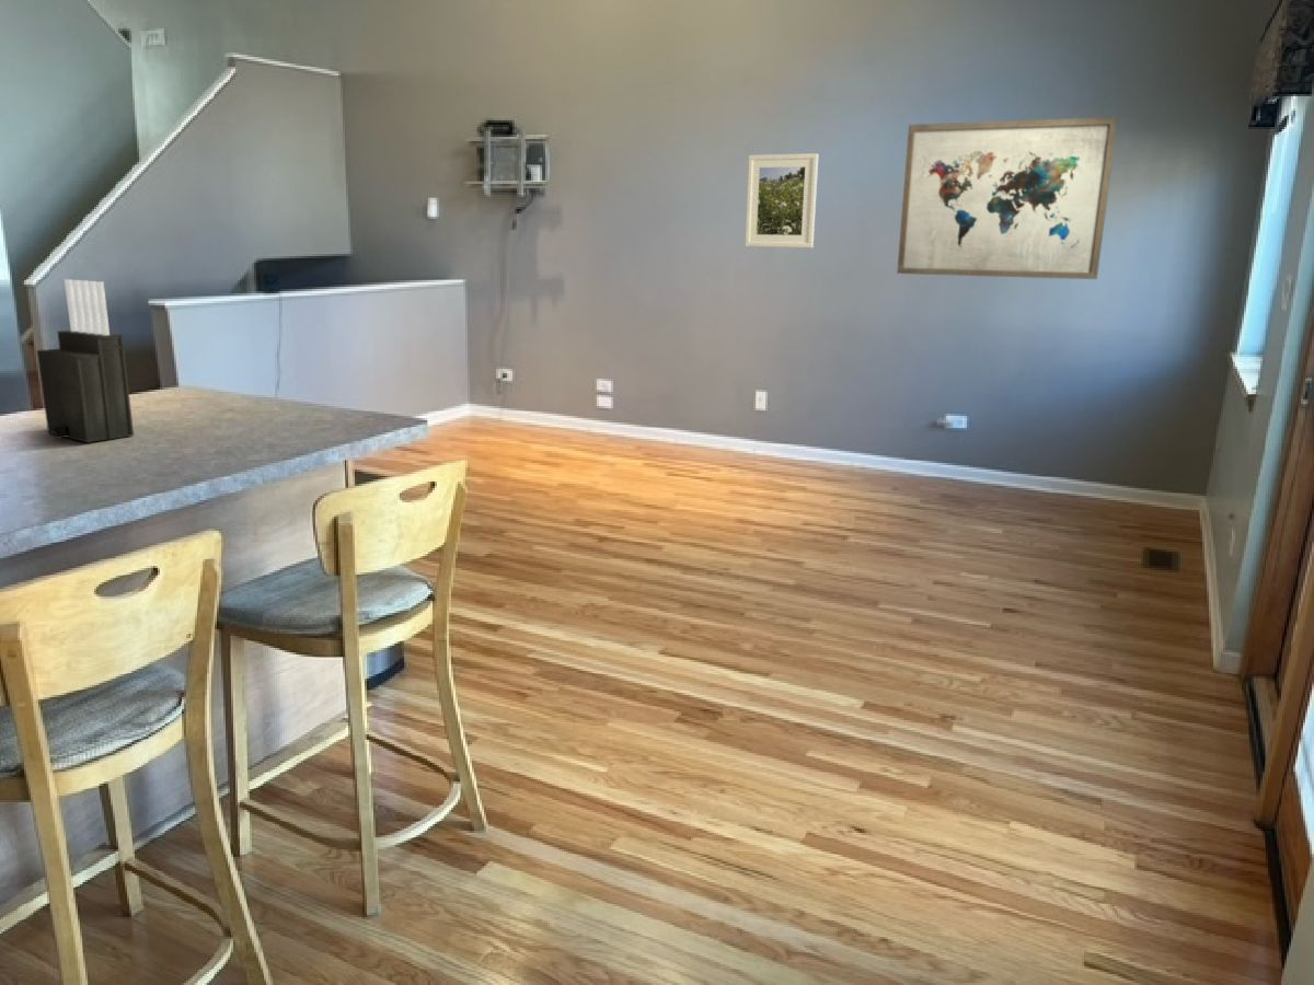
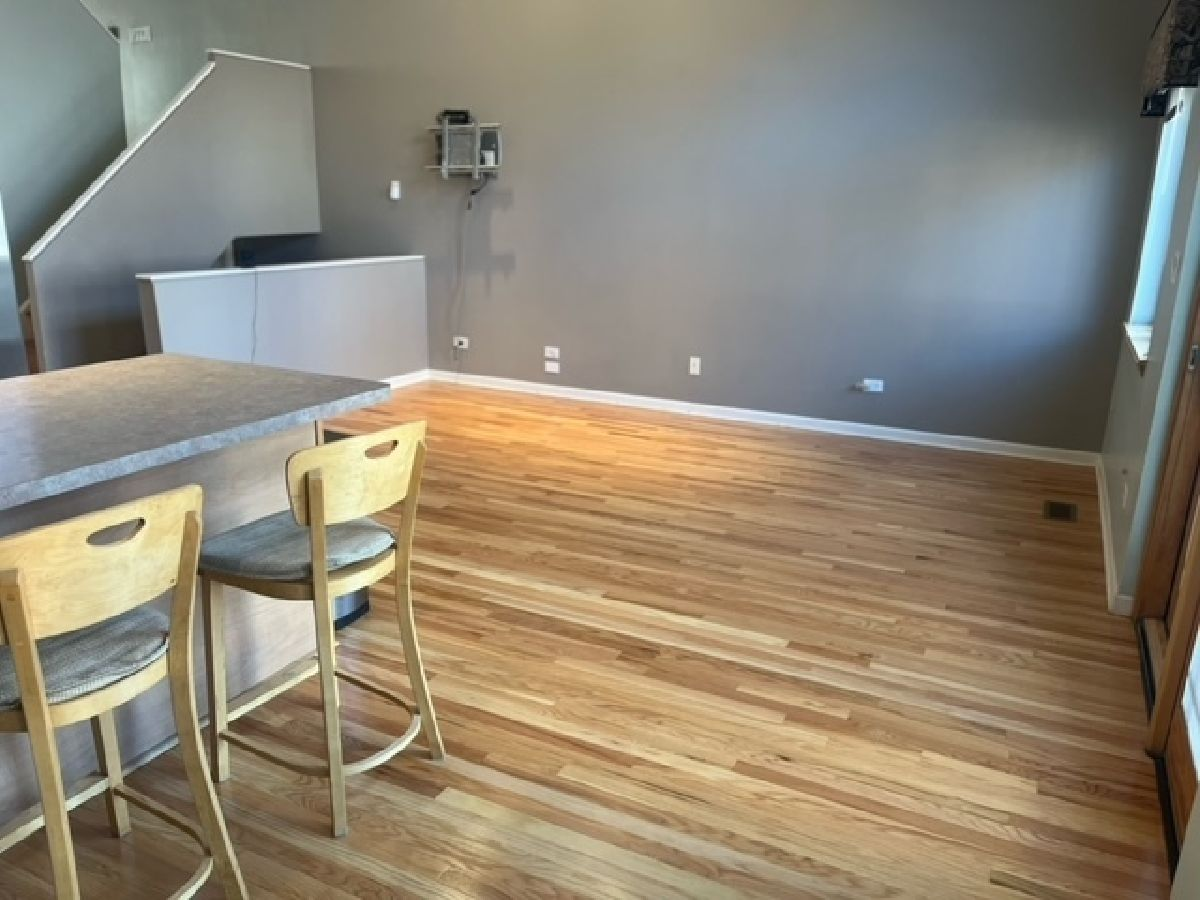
- knife block [36,278,135,443]
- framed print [745,152,819,248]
- wall art [896,116,1119,280]
